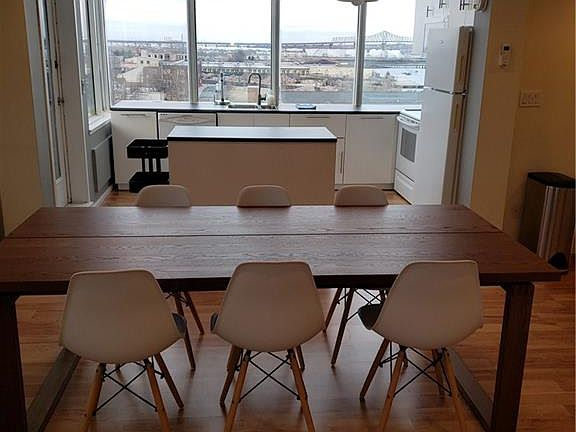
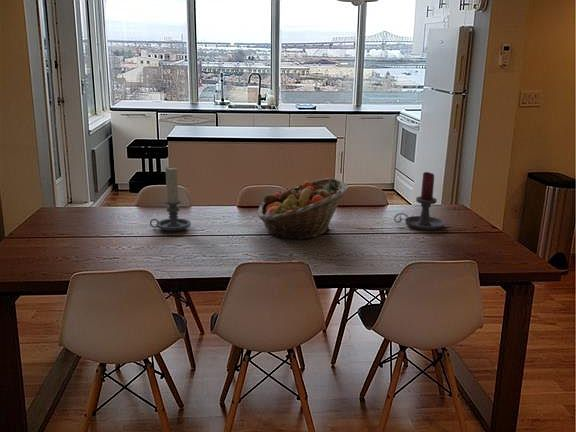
+ fruit basket [257,177,350,241]
+ candle holder [149,166,192,232]
+ candle holder [393,171,445,231]
